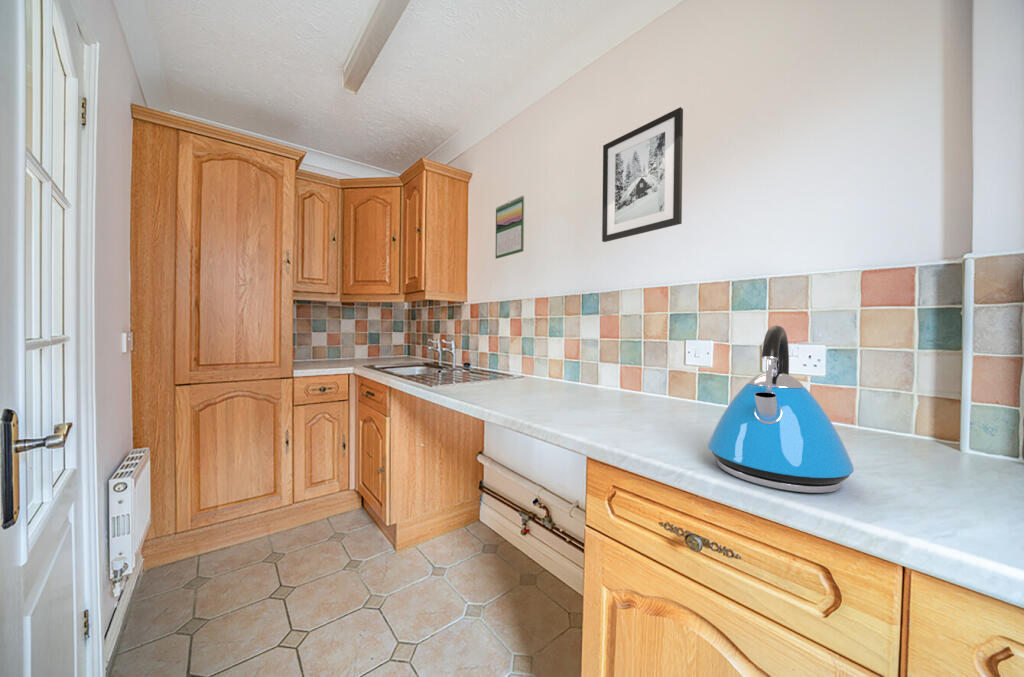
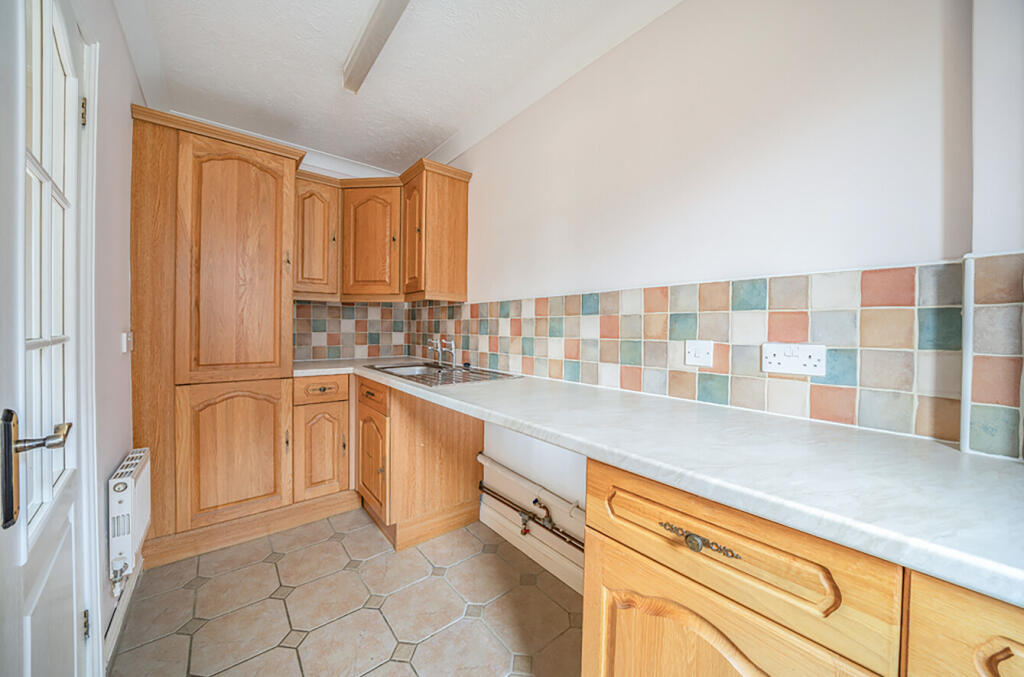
- wall art [601,106,684,243]
- calendar [495,195,525,260]
- kettle [707,325,855,494]
